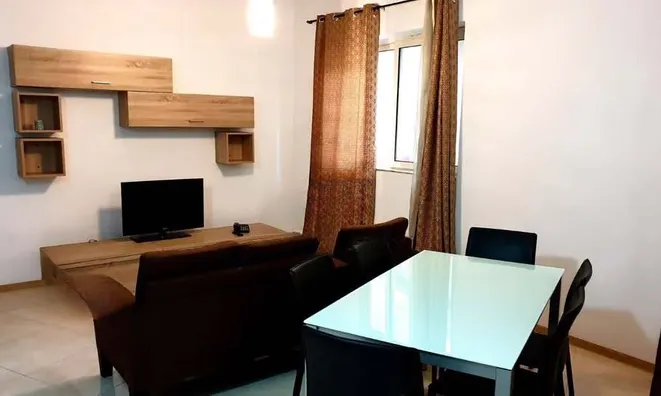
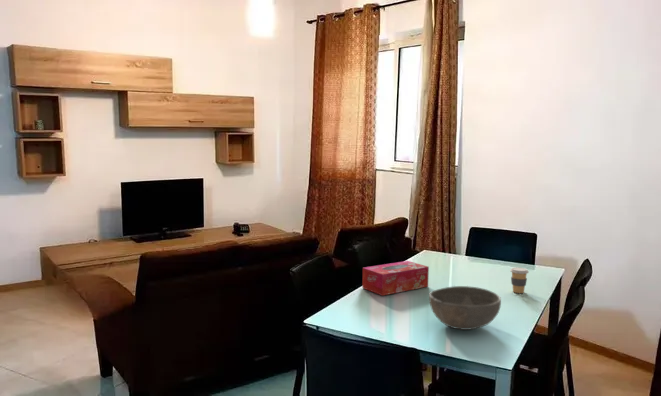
+ tissue box [361,260,430,297]
+ coffee cup [509,266,530,294]
+ bowl [428,285,502,331]
